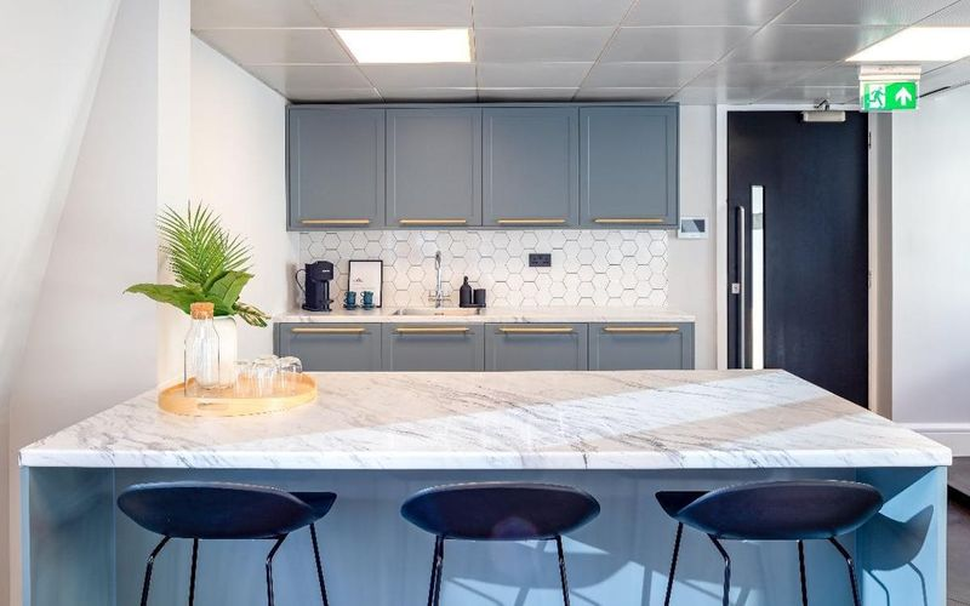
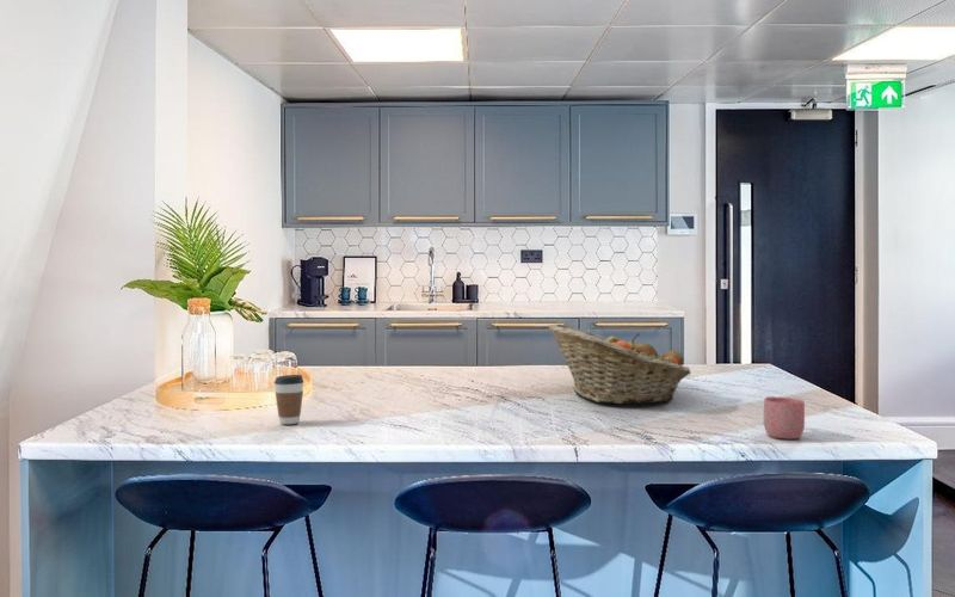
+ coffee cup [273,374,306,425]
+ mug [763,395,806,439]
+ fruit basket [547,322,692,406]
